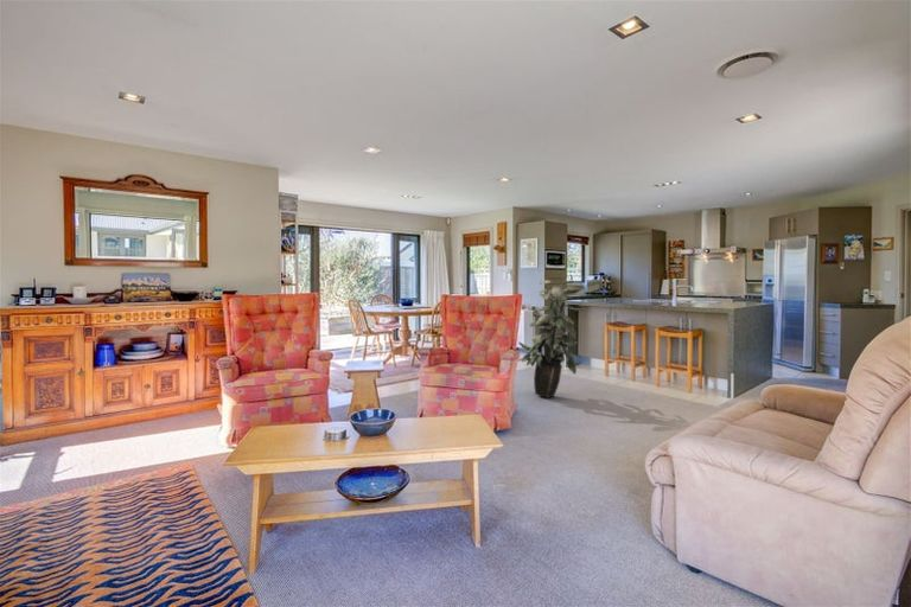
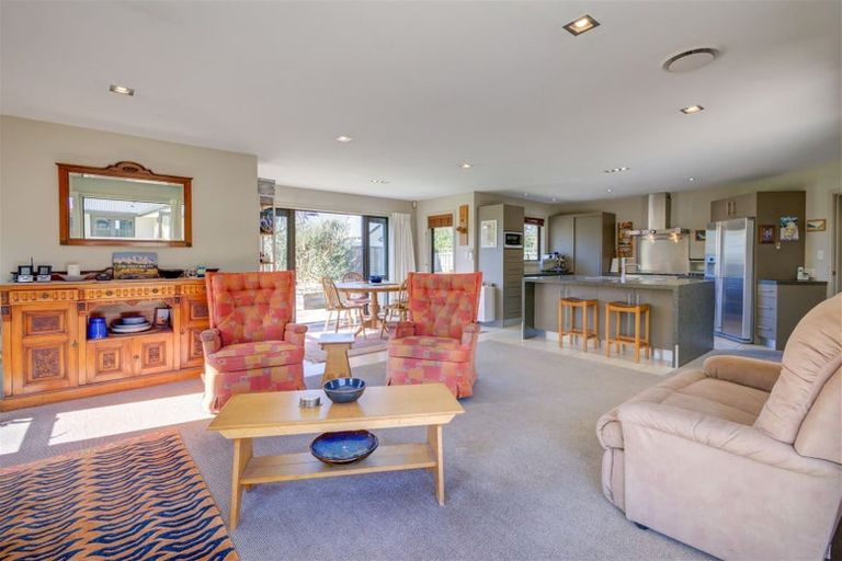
- indoor plant [517,279,587,400]
